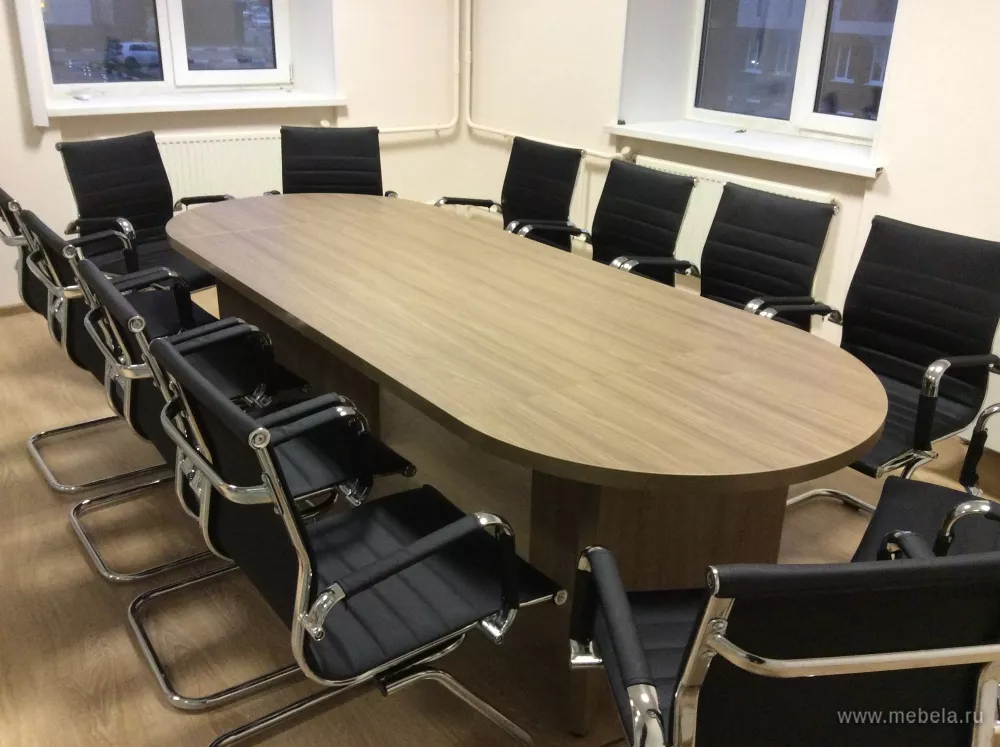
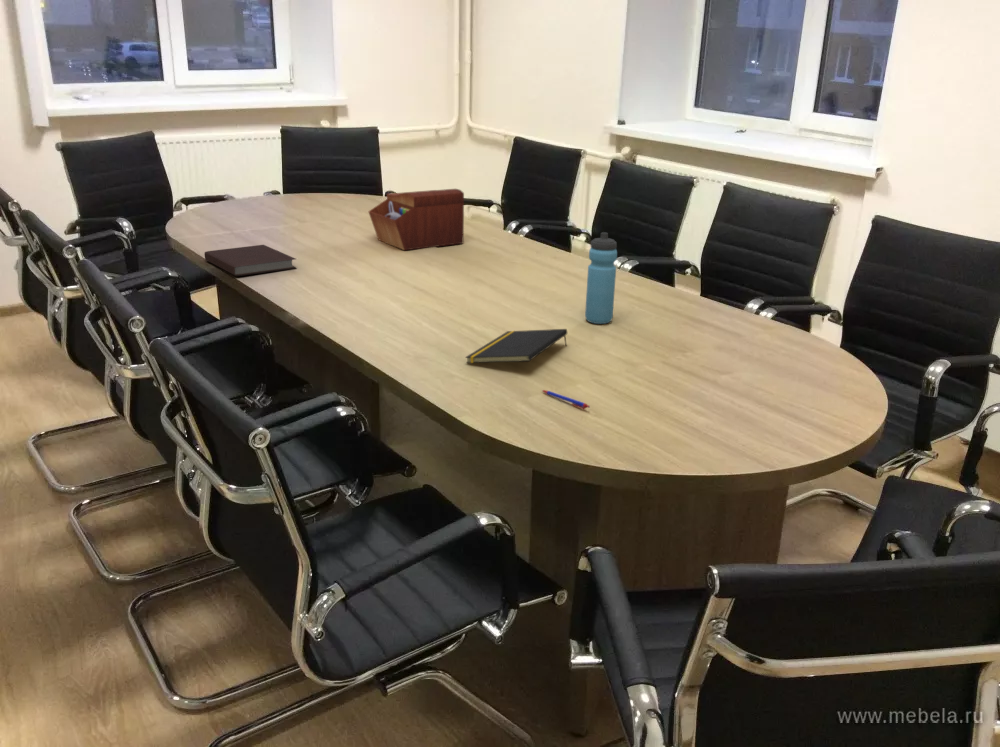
+ notepad [464,328,568,364]
+ sewing box [368,188,465,251]
+ notebook [203,244,297,277]
+ pen [541,389,591,410]
+ water bottle [584,231,618,325]
